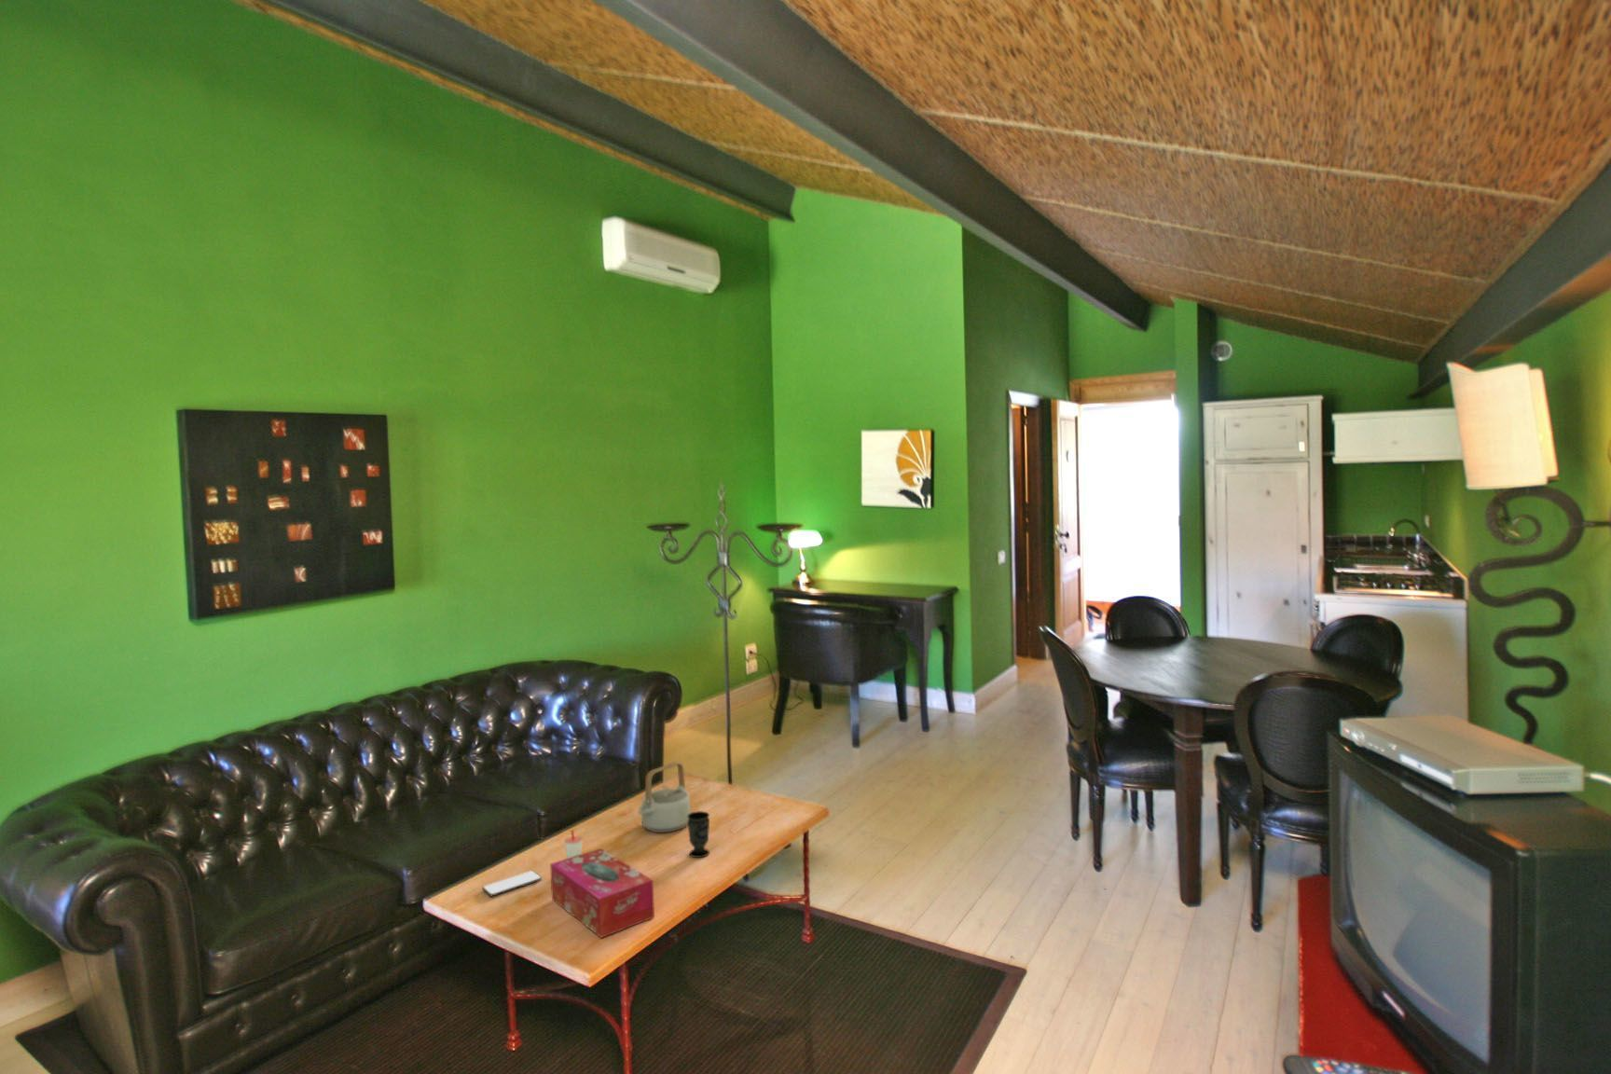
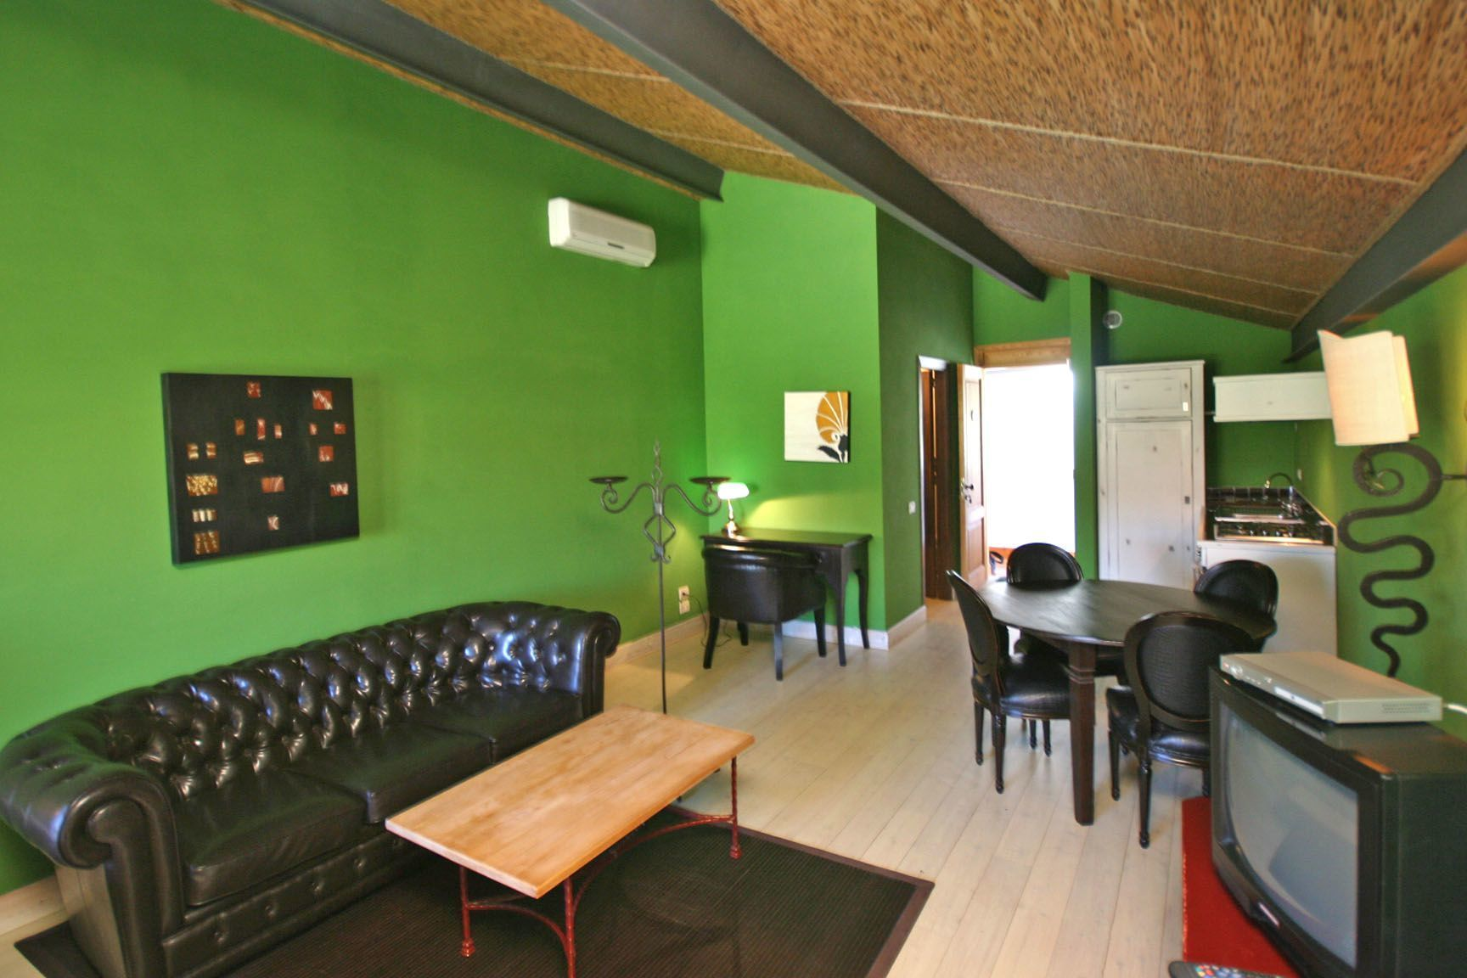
- cup [563,828,584,858]
- teapot [638,761,692,833]
- cup [687,810,711,858]
- smartphone [481,870,543,897]
- tissue box [549,847,656,939]
